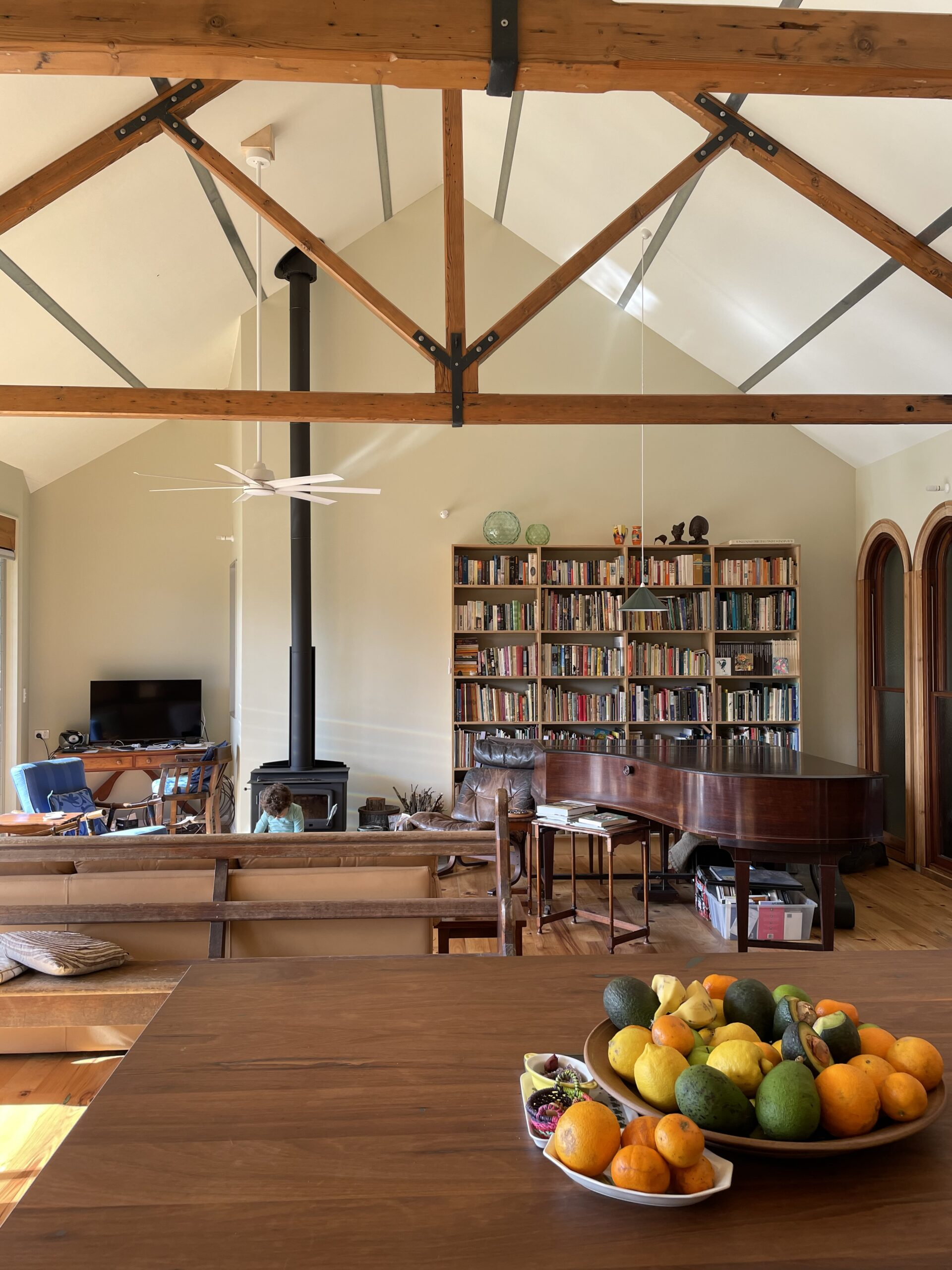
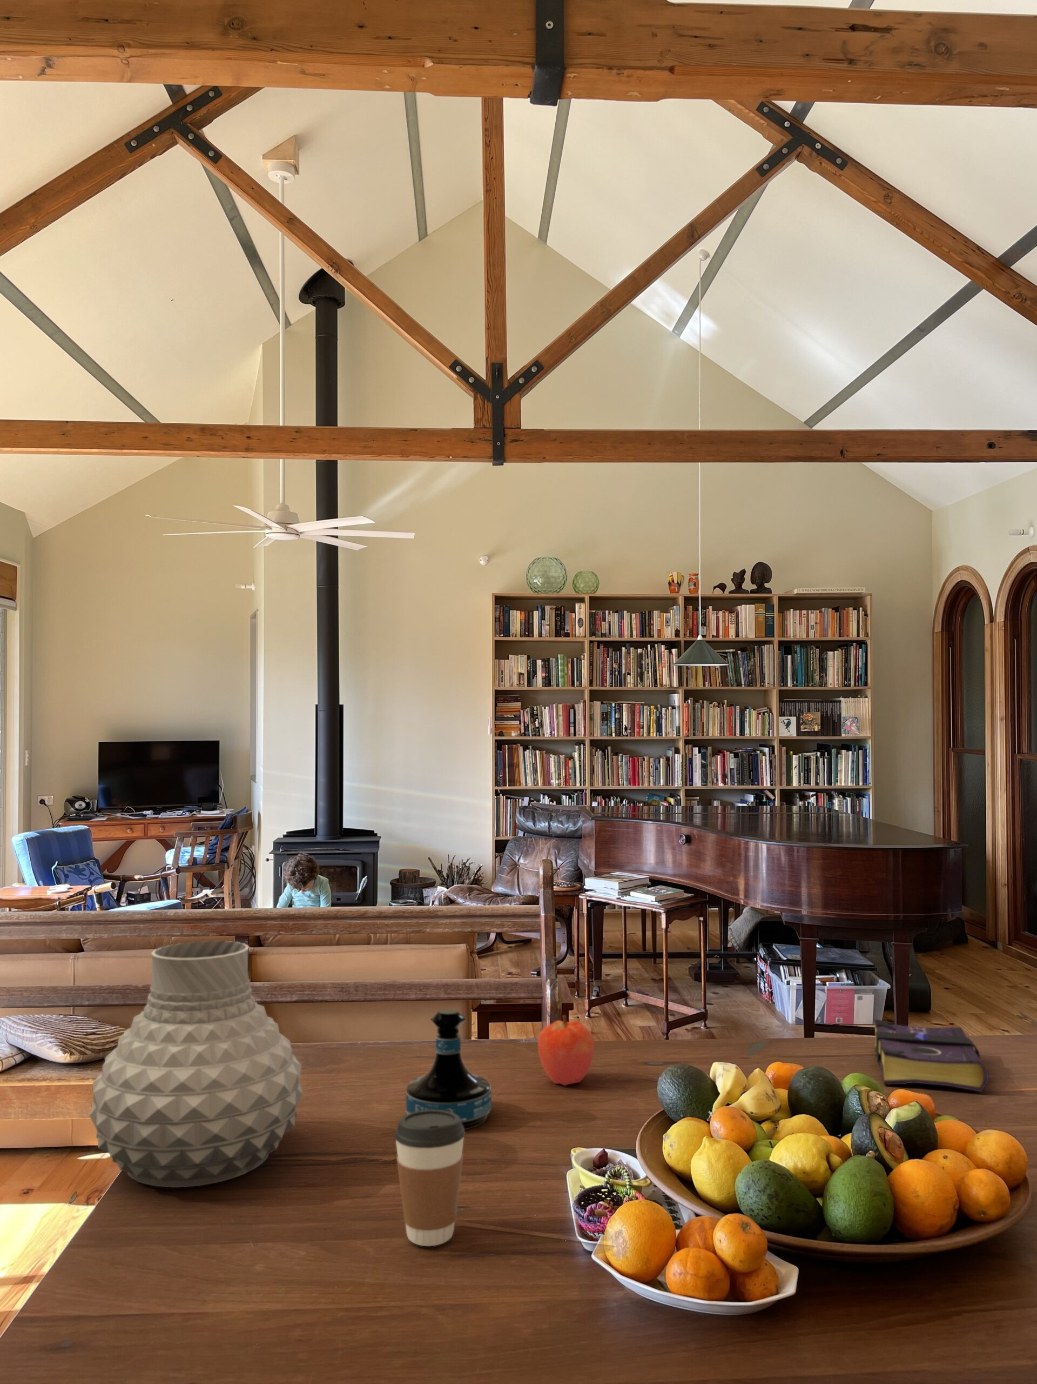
+ vase [88,940,304,1188]
+ book [875,1019,989,1093]
+ apple [537,1015,595,1086]
+ coffee cup [393,1109,466,1247]
+ tequila bottle [405,1009,492,1130]
